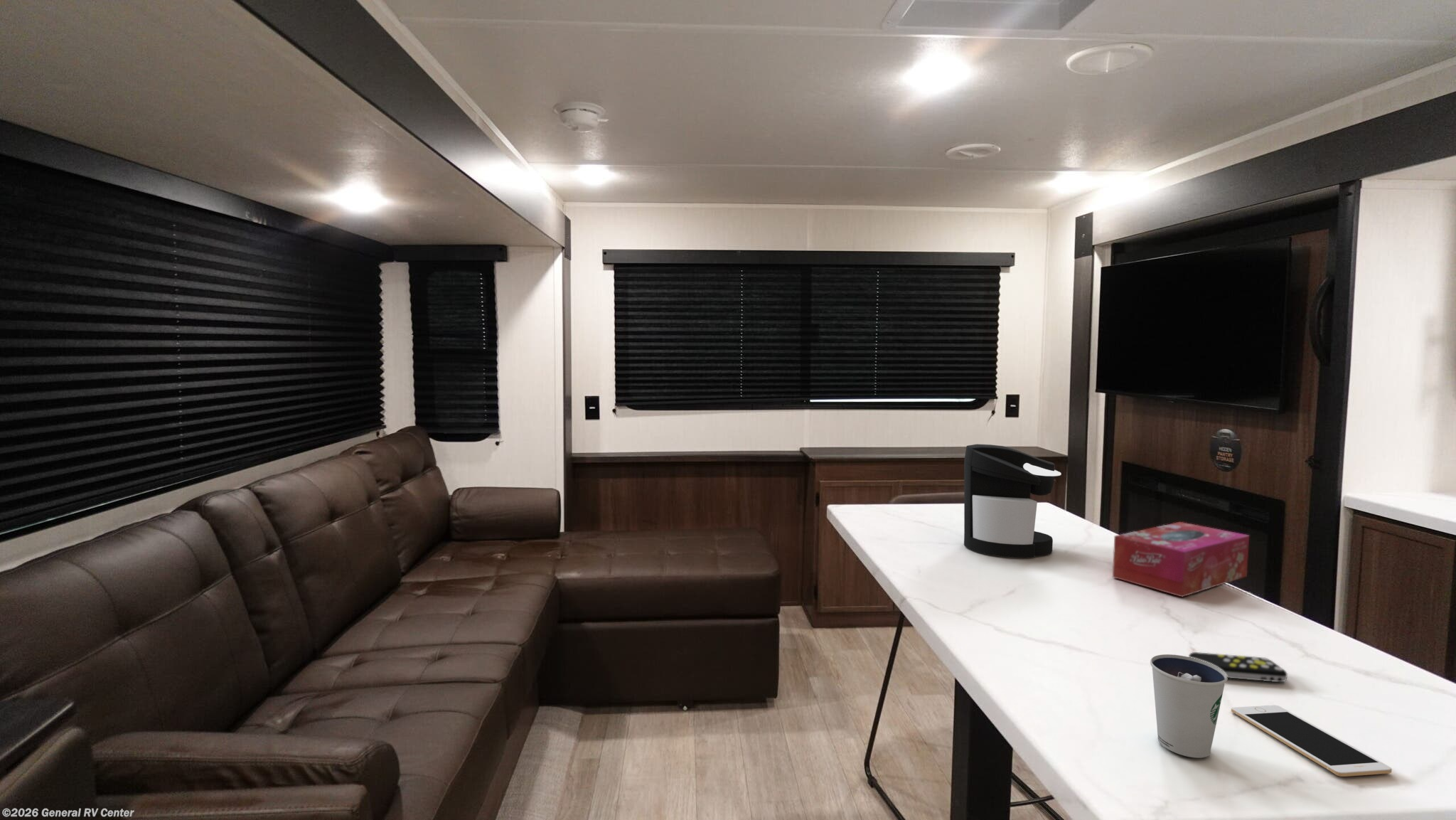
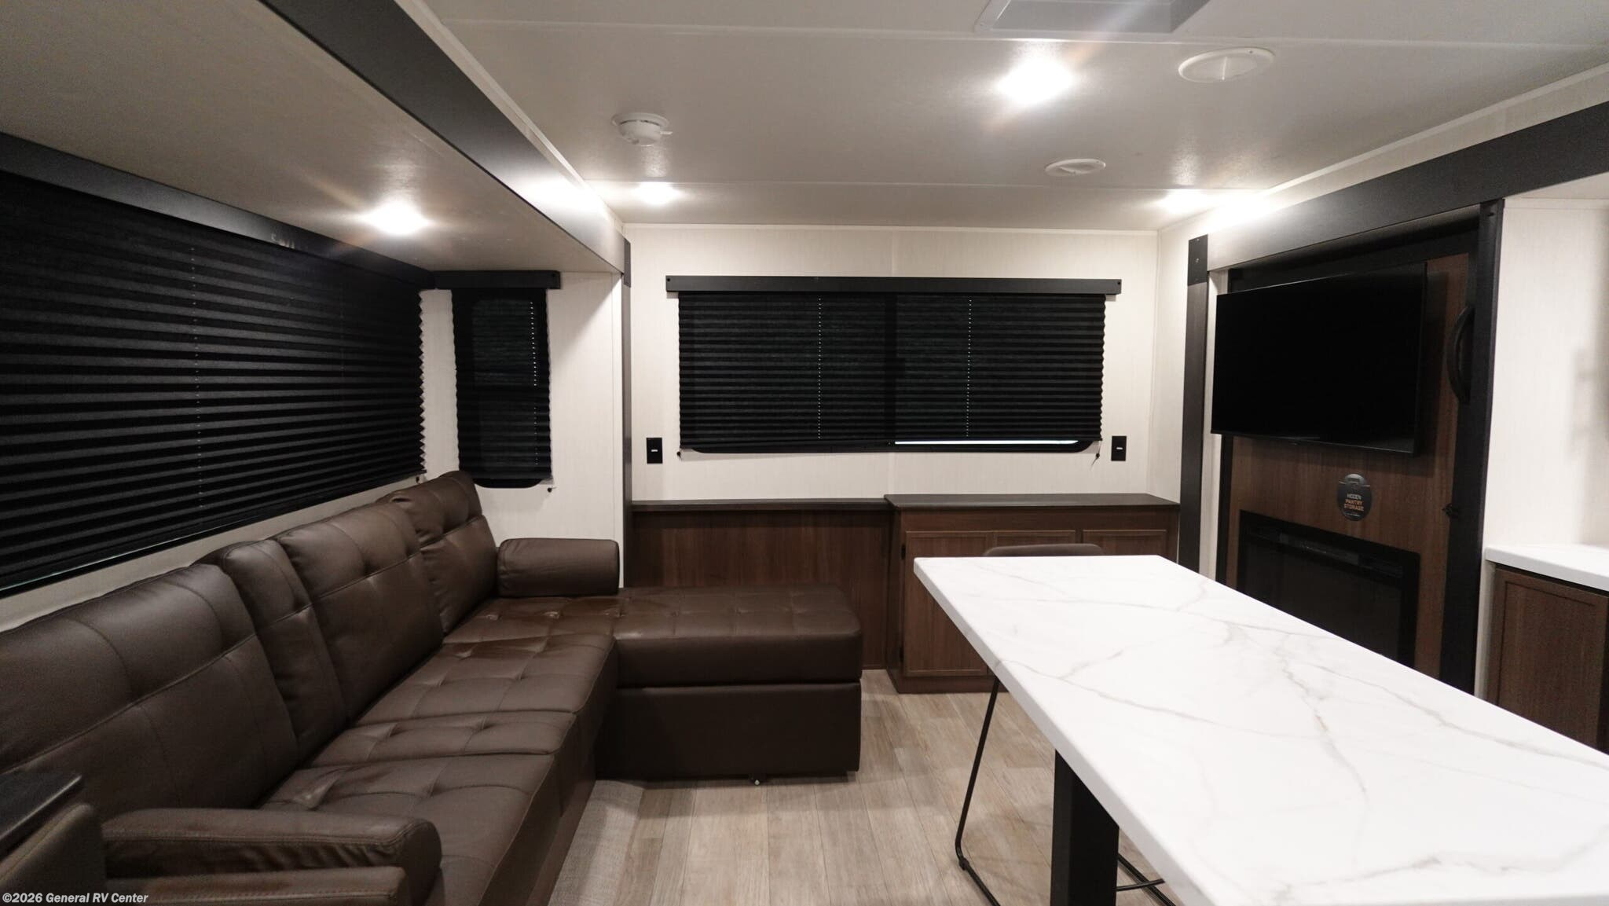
- tissue box [1112,521,1250,597]
- cell phone [1231,704,1393,777]
- remote control [1188,651,1288,683]
- coffee maker [963,444,1061,558]
- dixie cup [1150,654,1229,759]
